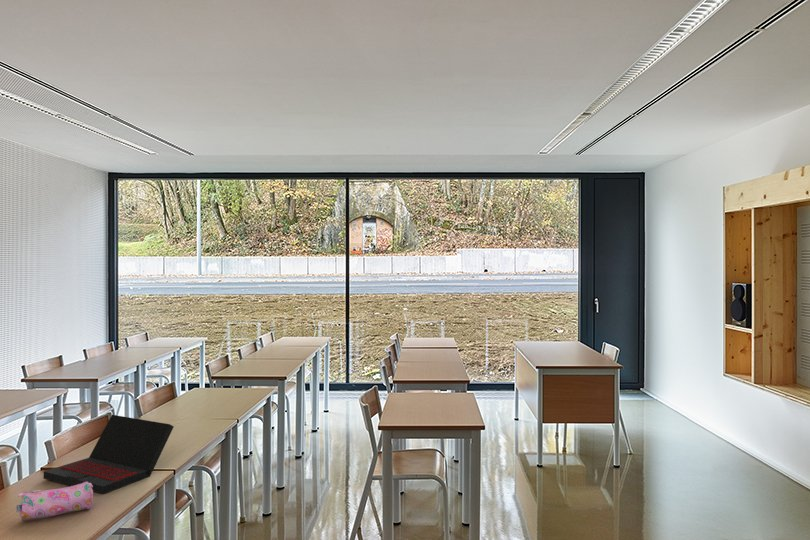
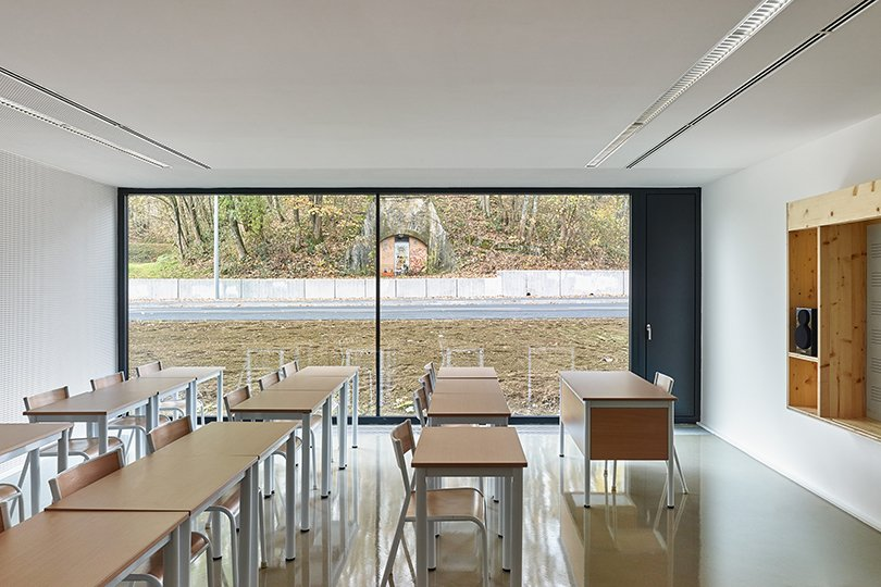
- laptop [43,414,175,495]
- pencil case [15,482,94,522]
